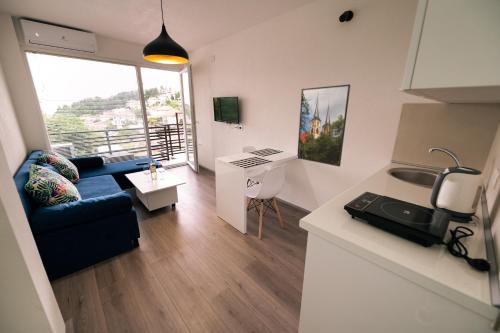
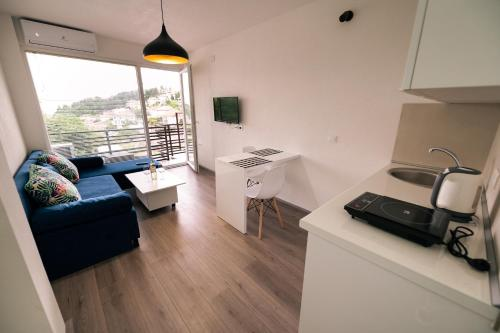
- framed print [296,83,351,168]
